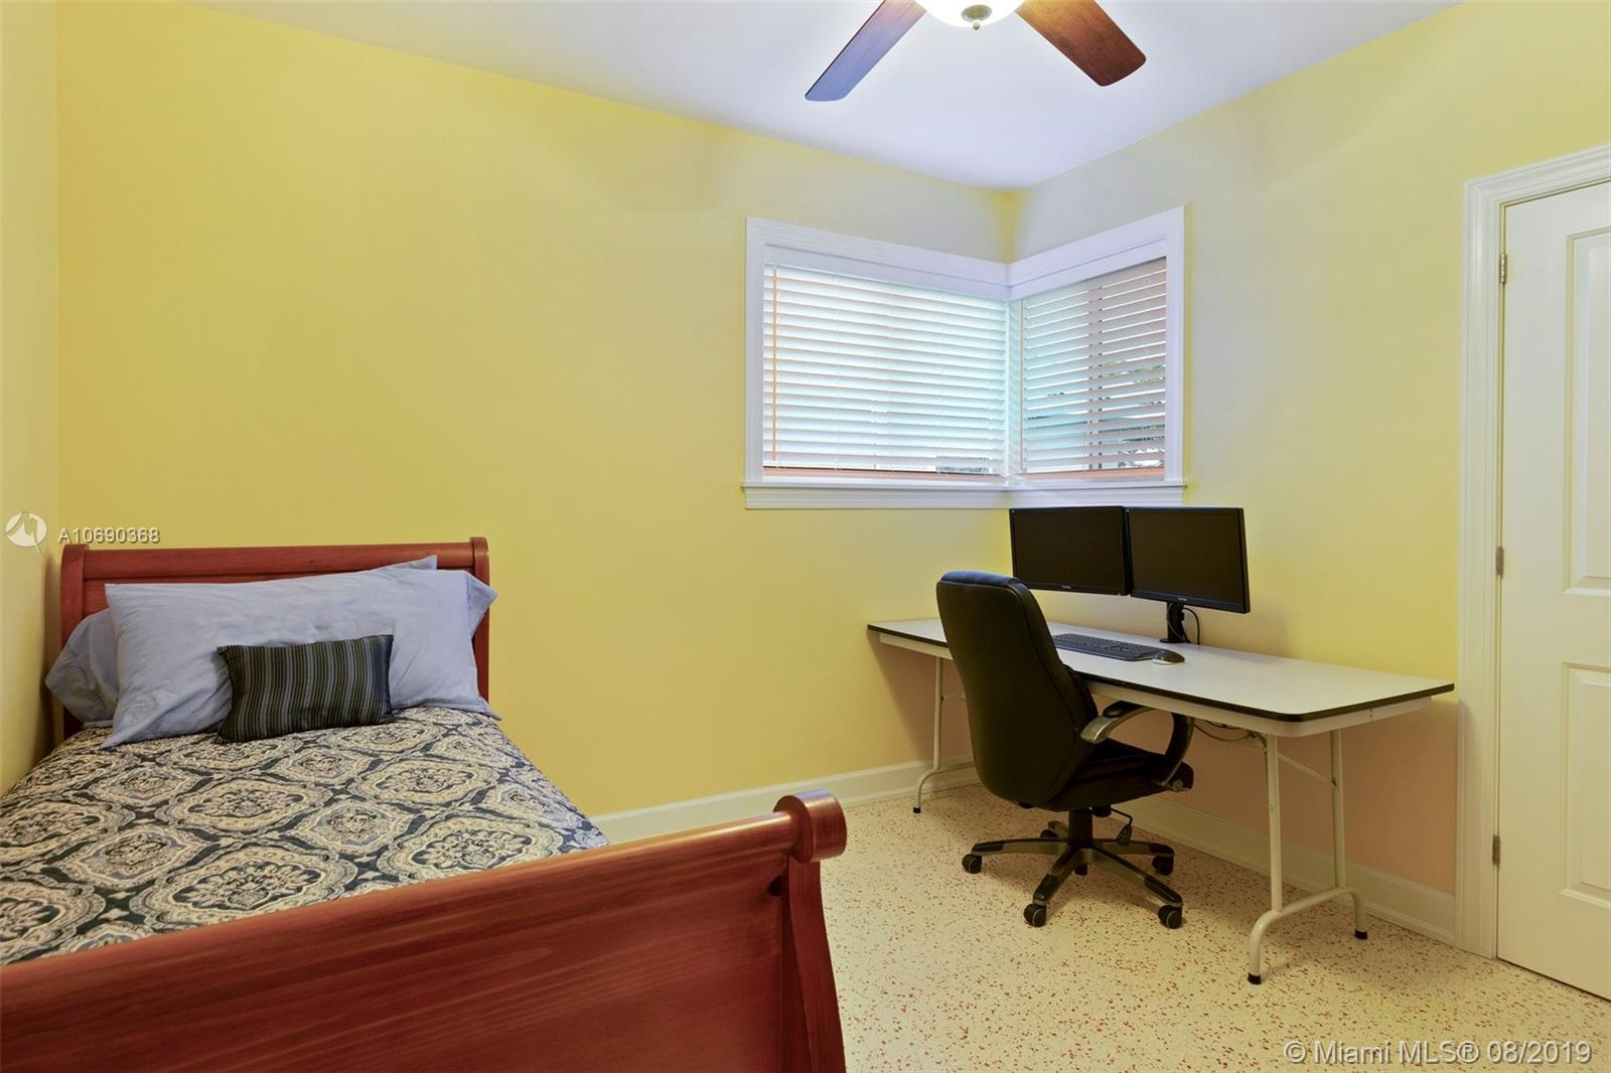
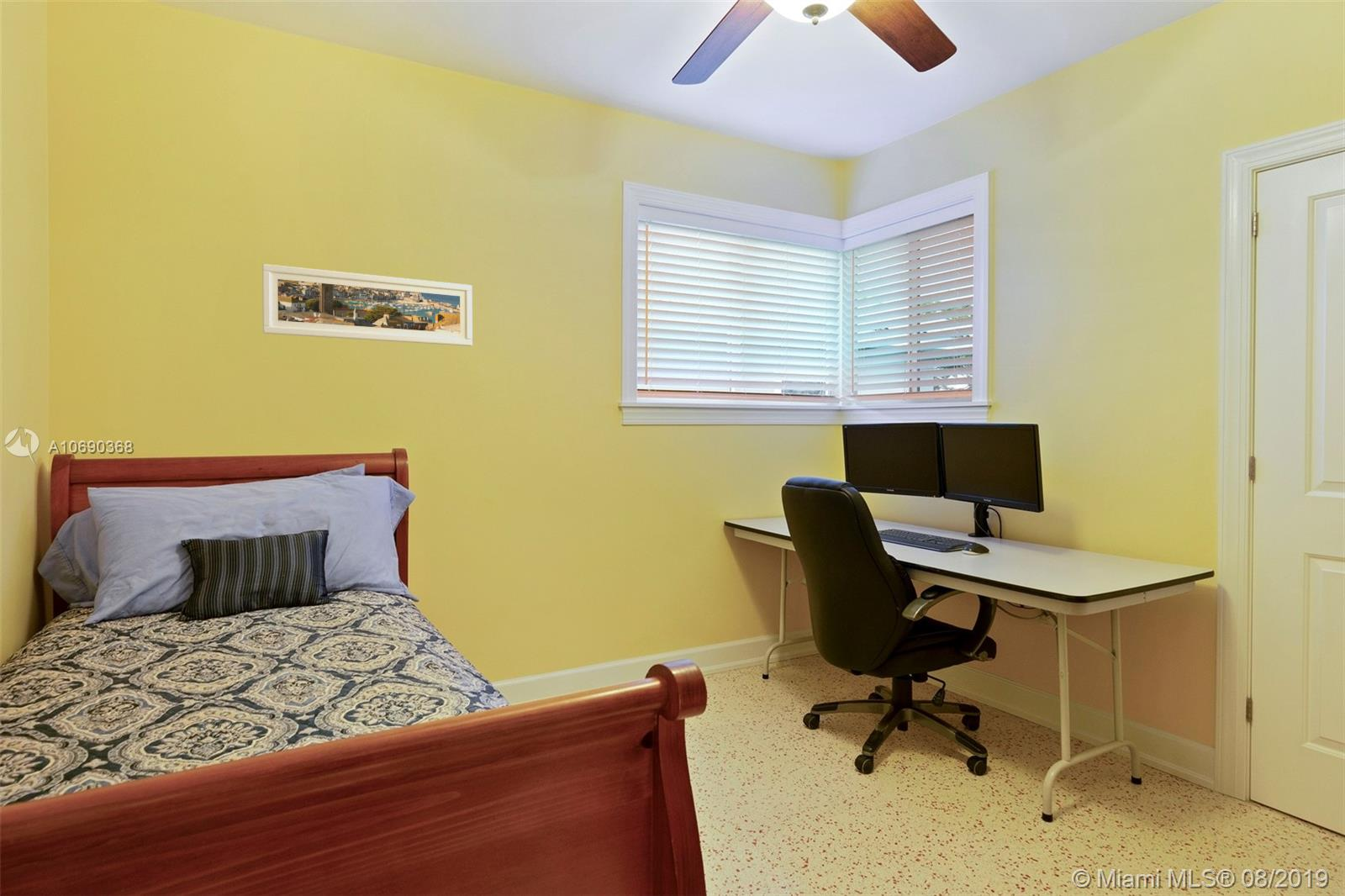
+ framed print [261,263,473,347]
